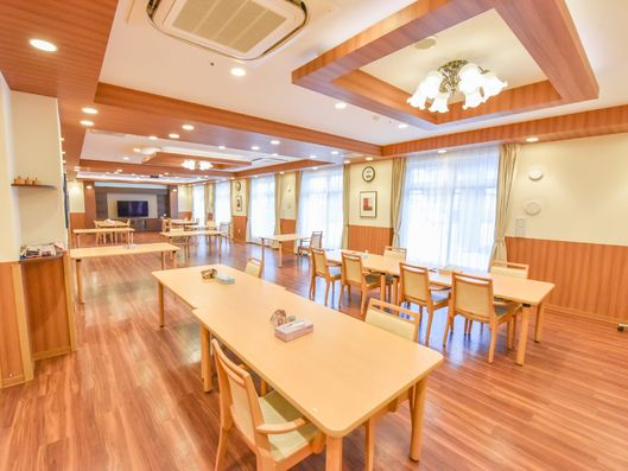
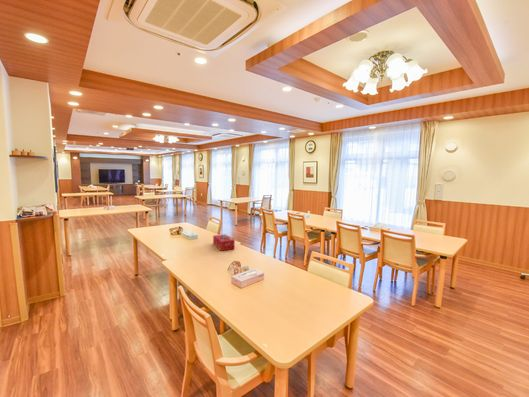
+ tissue box [212,233,236,252]
